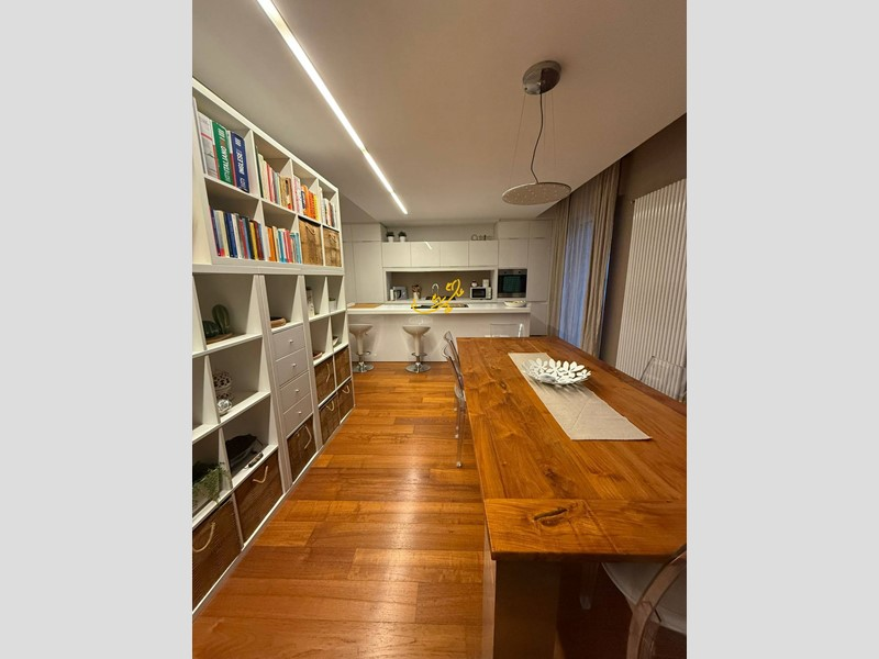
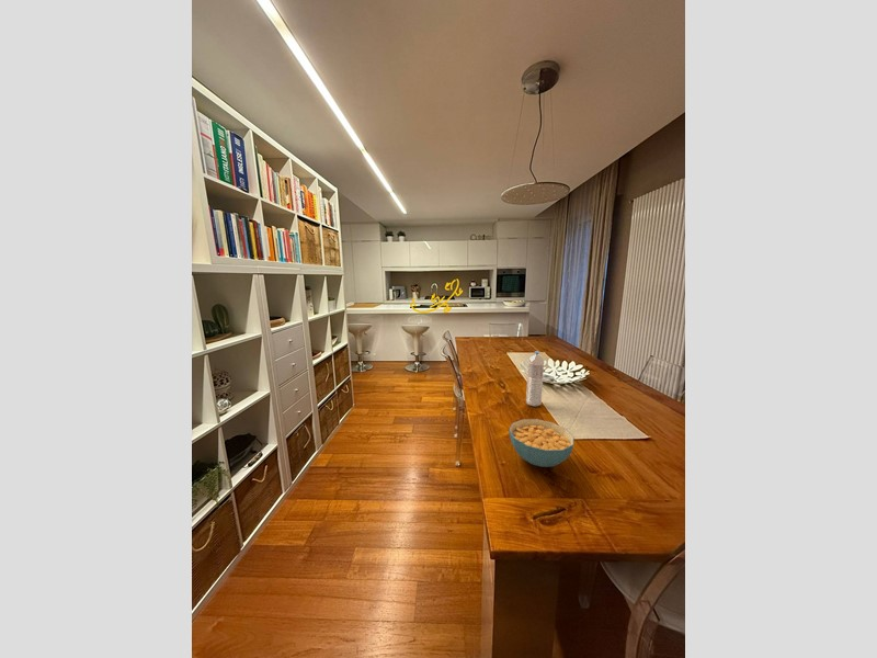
+ cereal bowl [508,418,576,468]
+ water bottle [525,350,545,407]
